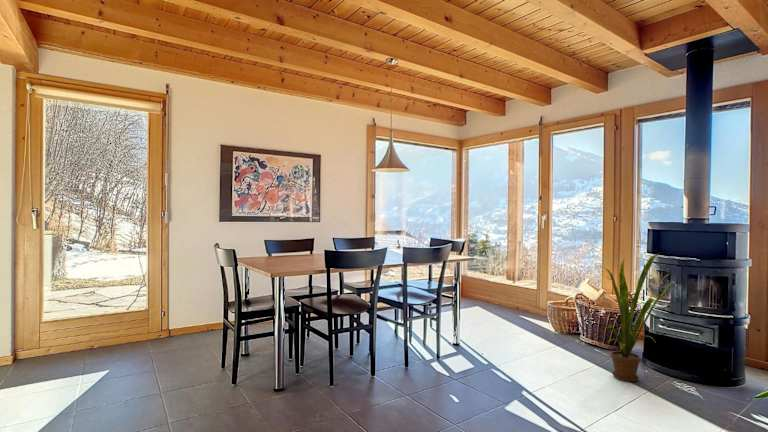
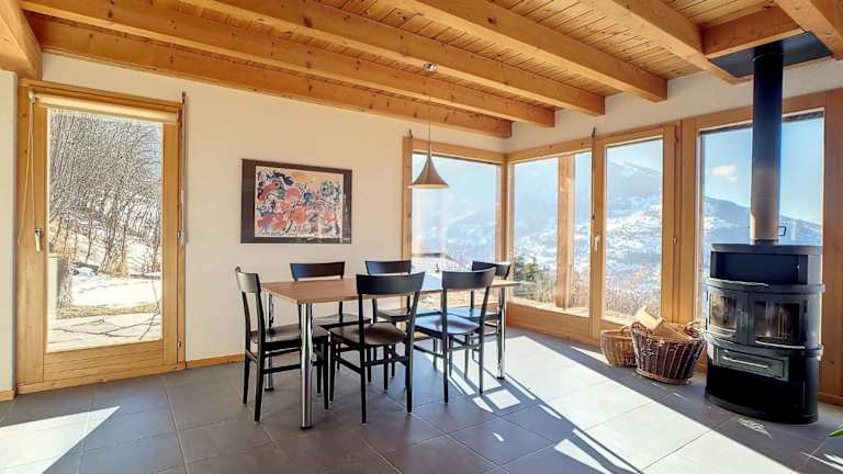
- house plant [602,253,672,382]
